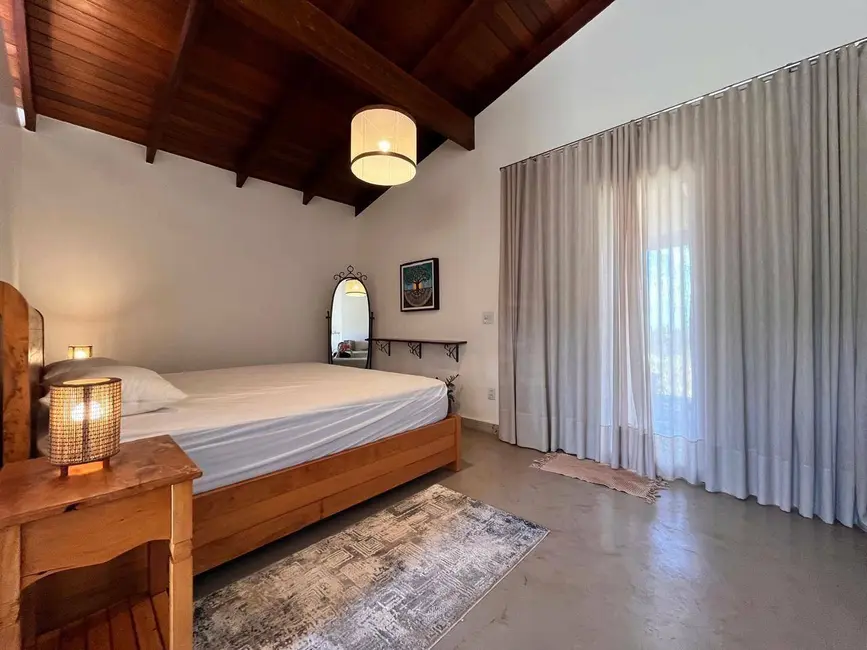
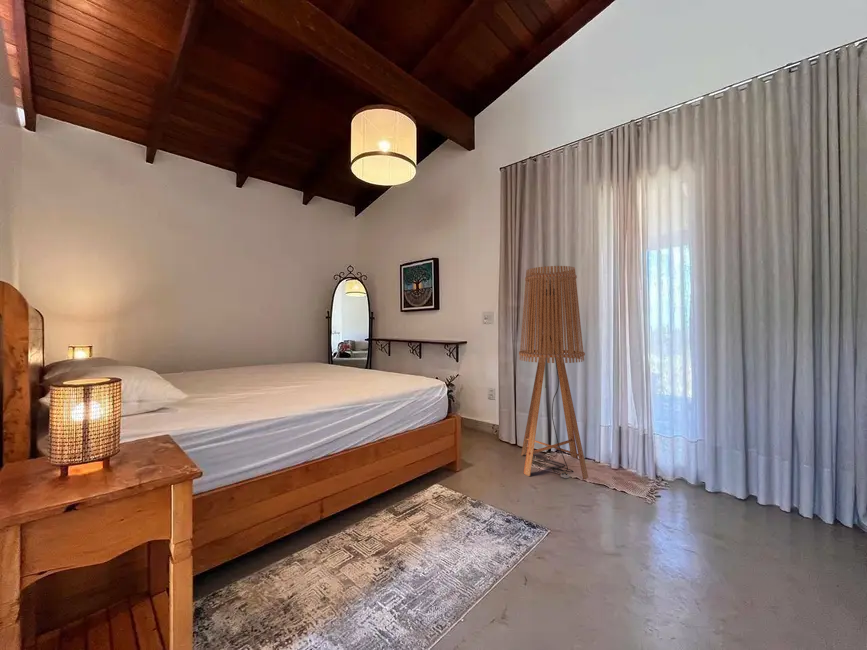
+ floor lamp [518,265,589,480]
